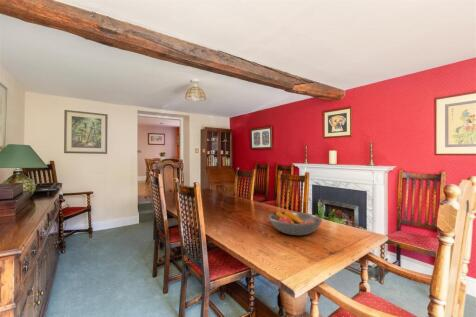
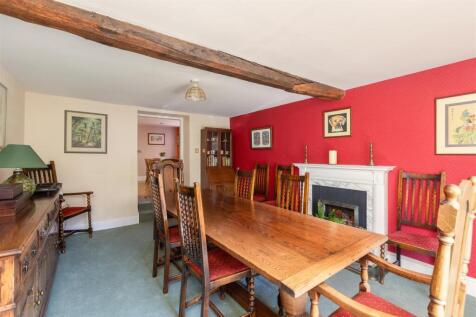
- fruit bowl [267,210,323,236]
